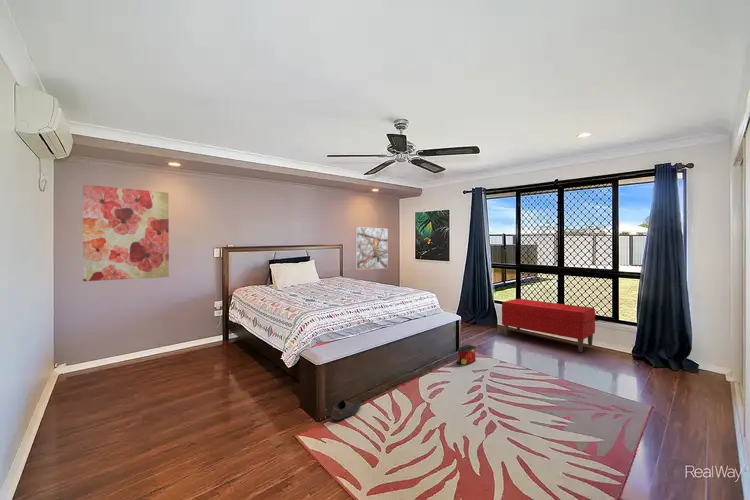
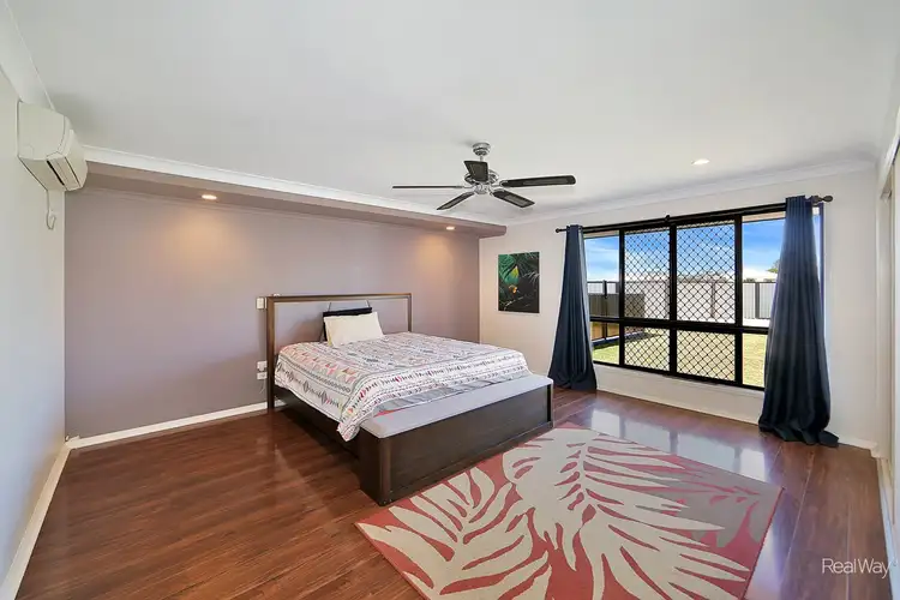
- wall art [82,183,170,282]
- shoe [330,399,361,421]
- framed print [355,226,389,271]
- bench [501,298,596,353]
- bag [456,344,476,366]
